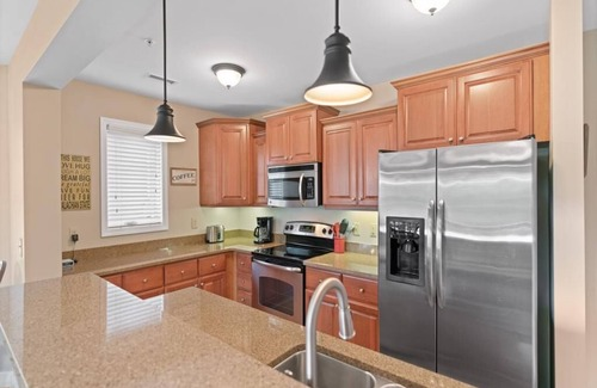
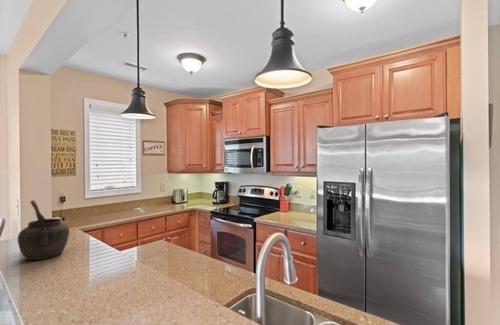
+ kettle [17,199,70,261]
